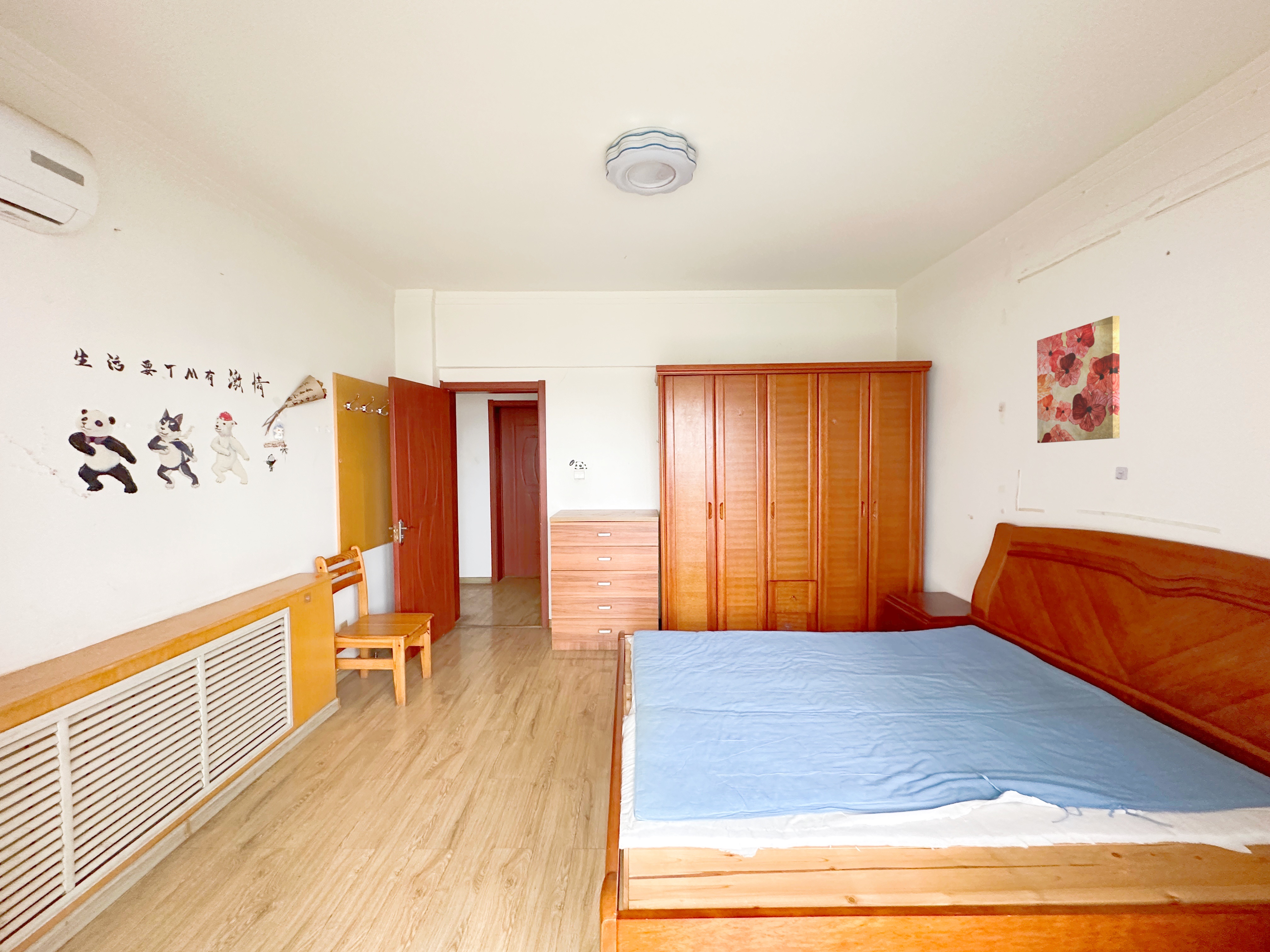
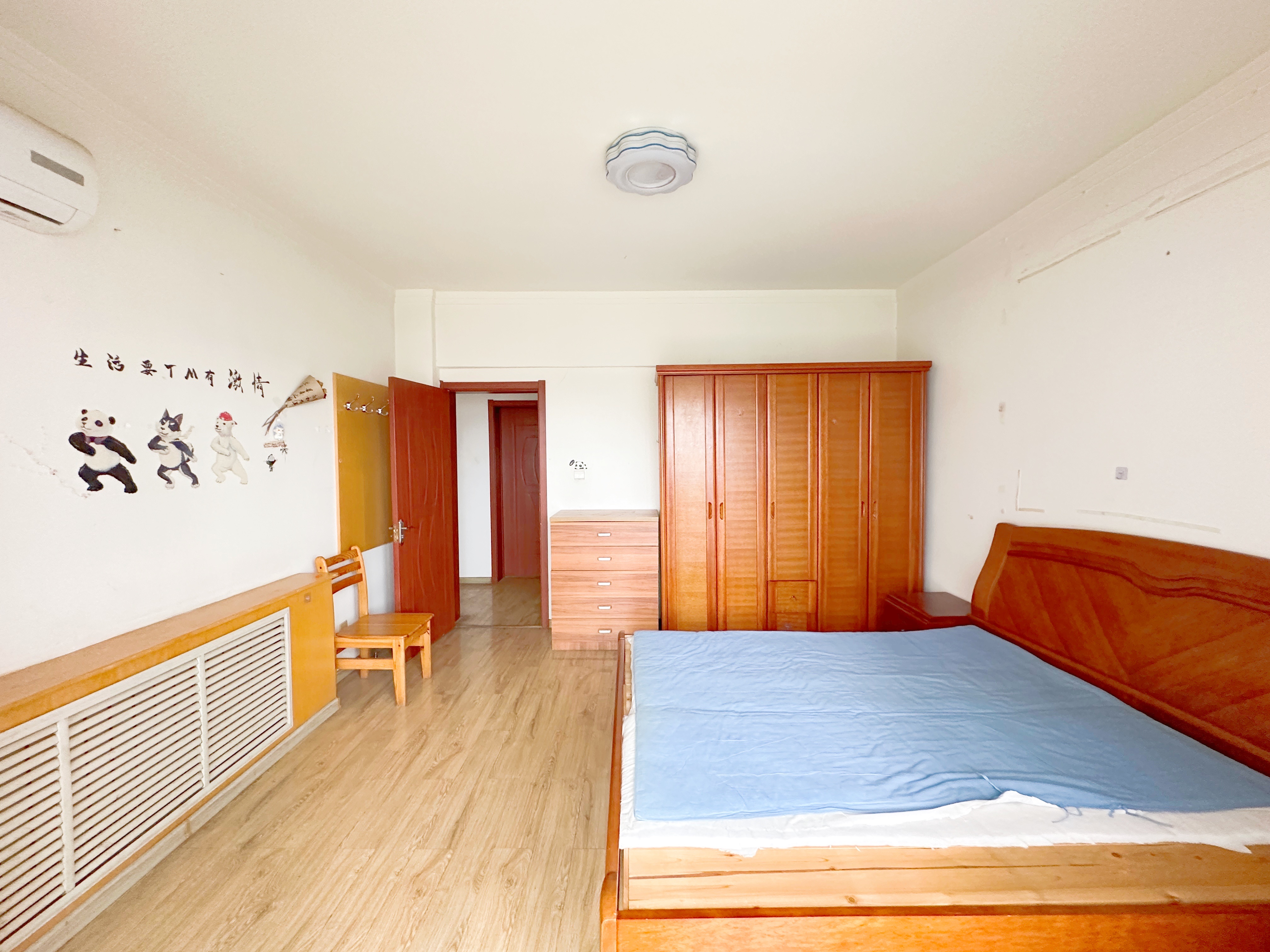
- wall art [1037,315,1120,443]
